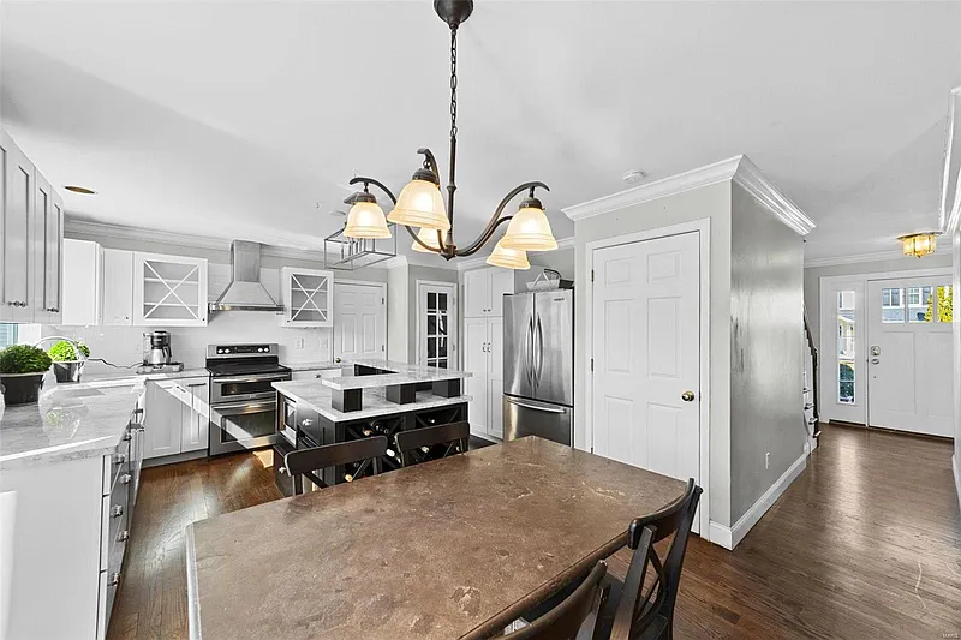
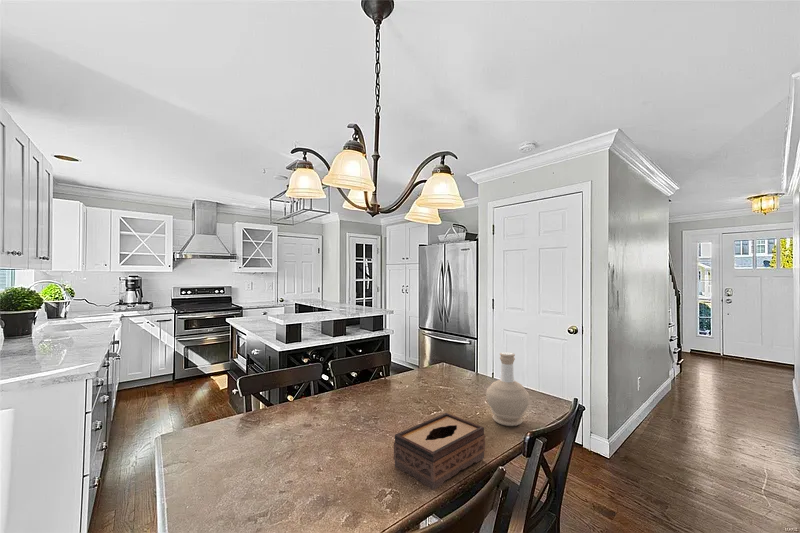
+ bottle [485,351,530,427]
+ tissue box [393,412,486,491]
